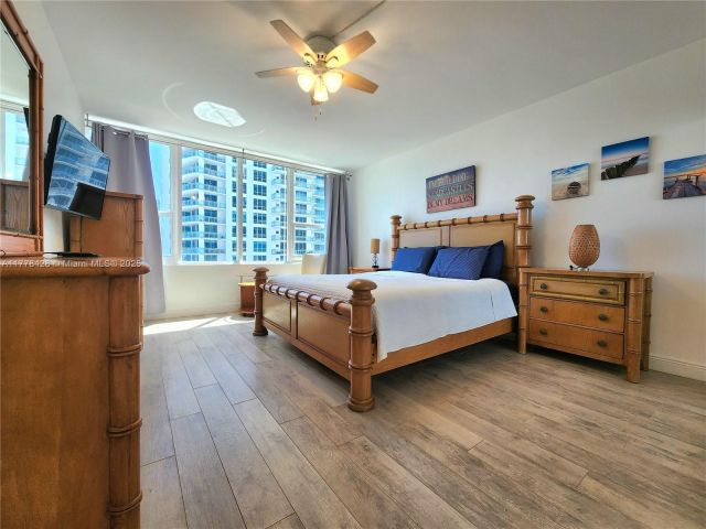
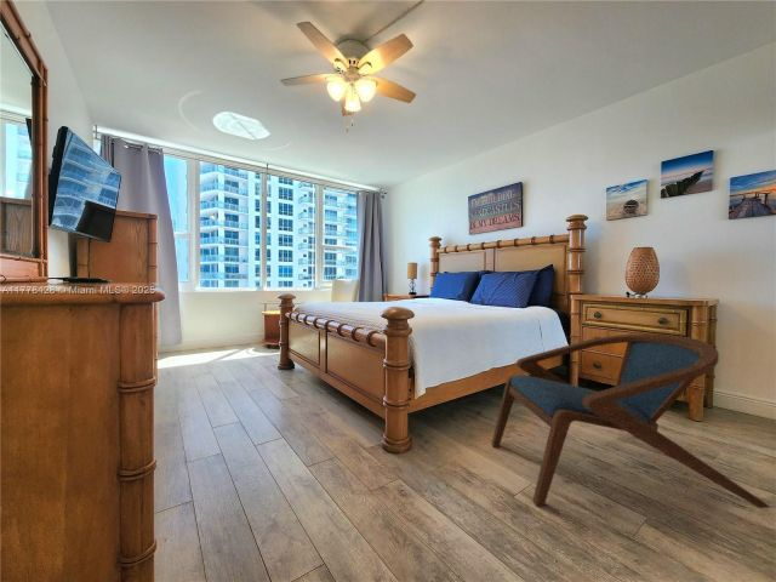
+ armchair [490,332,771,509]
